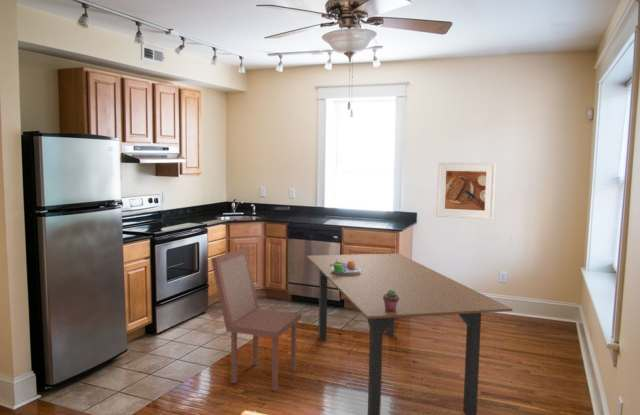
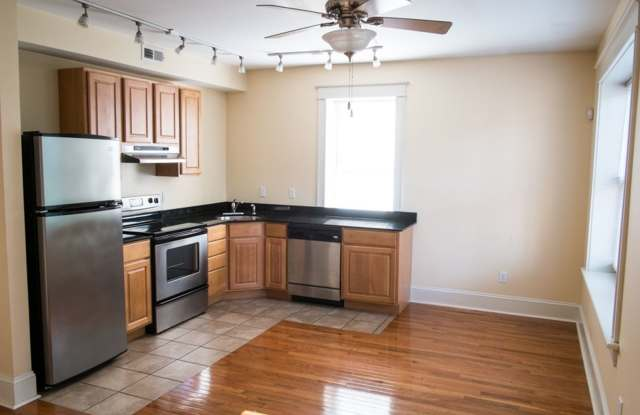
- dining table [306,252,513,415]
- dining chair [210,247,302,392]
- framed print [435,161,497,221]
- potted succulent [383,290,399,312]
- fruit bowl [330,259,361,275]
